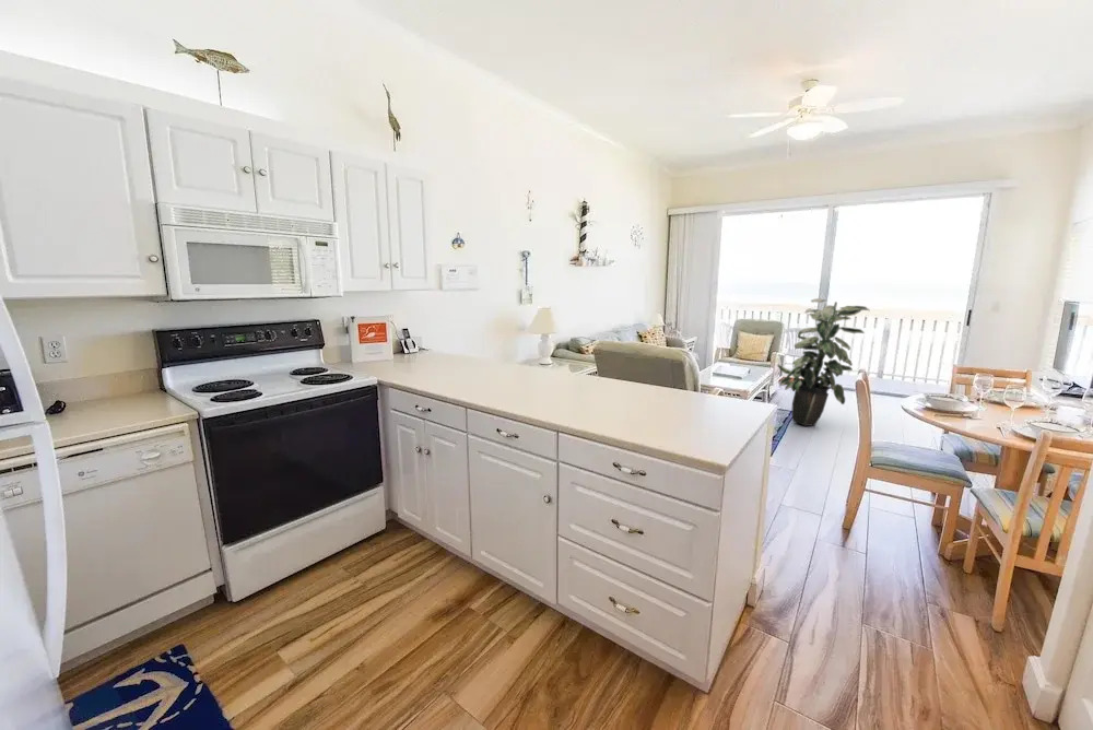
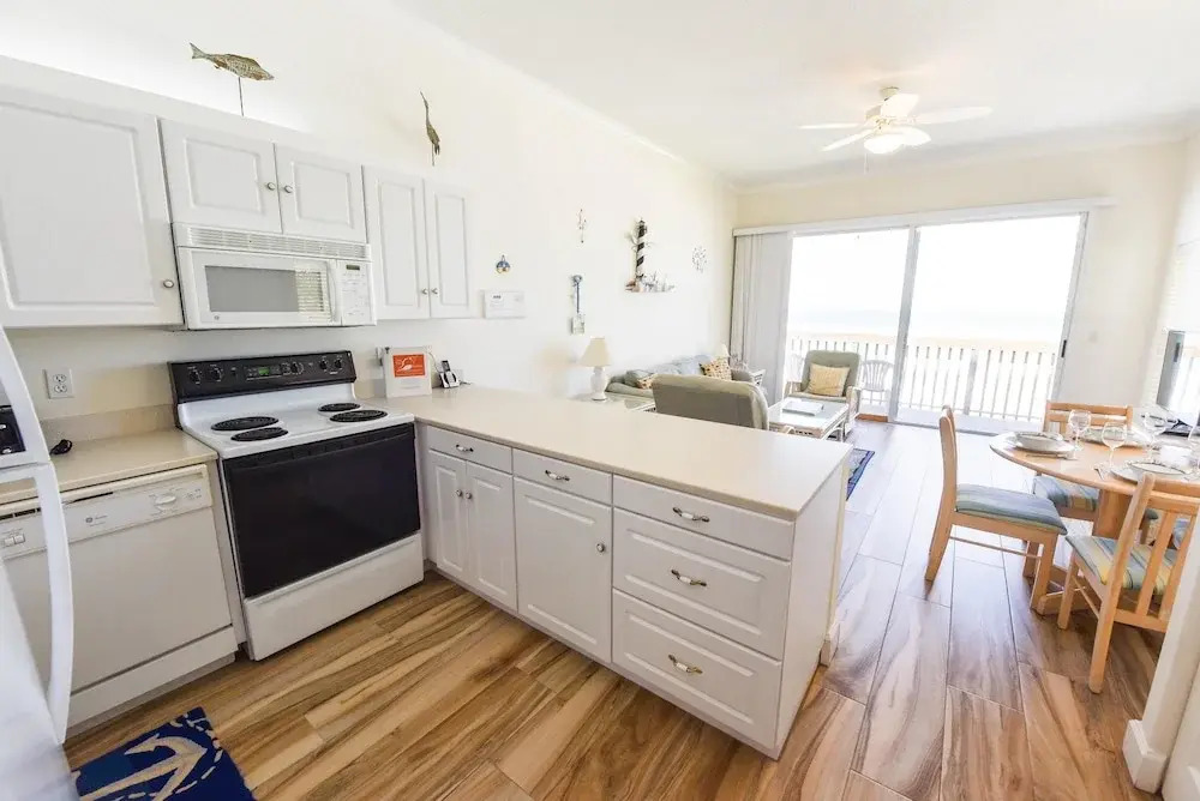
- indoor plant [776,297,871,427]
